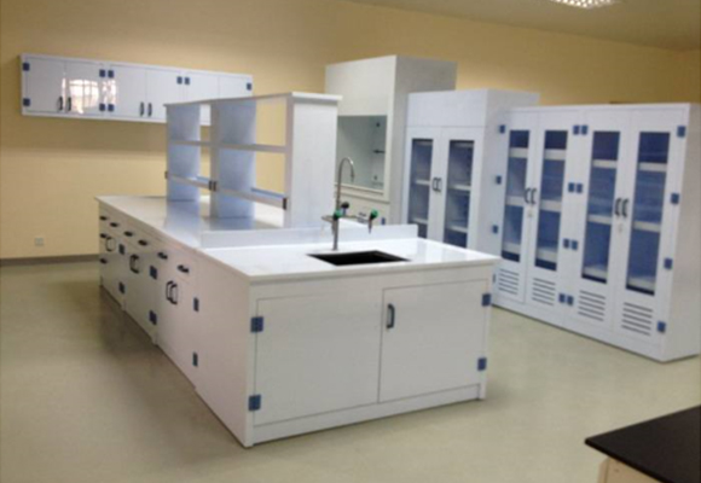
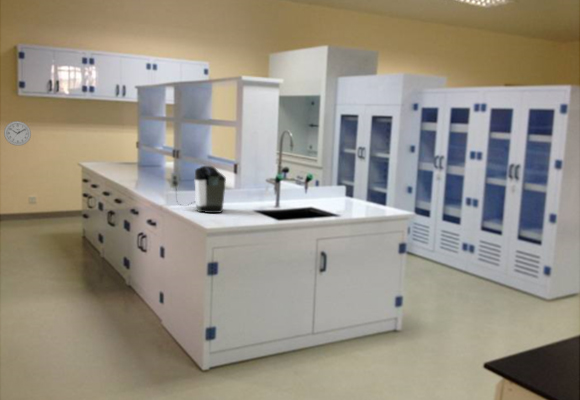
+ wall clock [3,120,32,147]
+ coffee maker [169,165,227,214]
